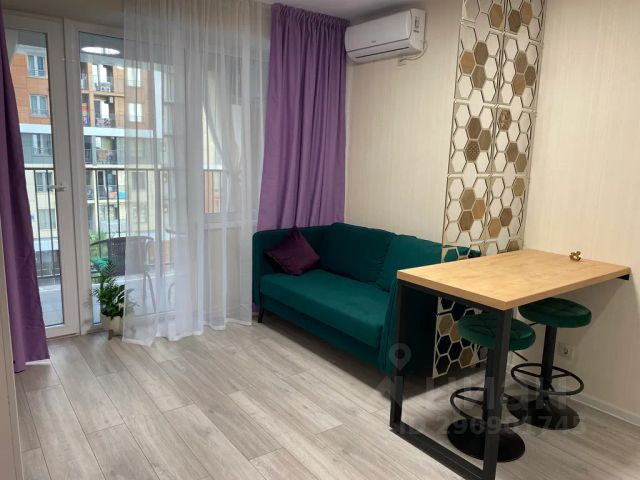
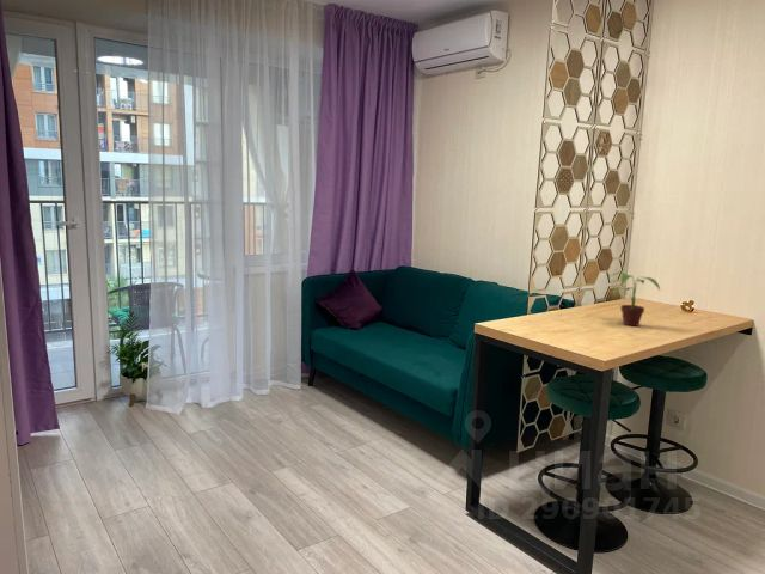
+ potted plant [606,271,661,326]
